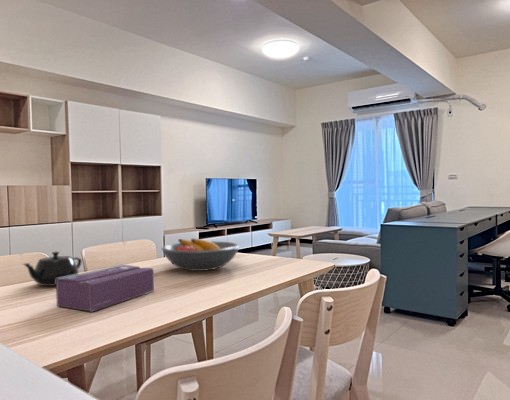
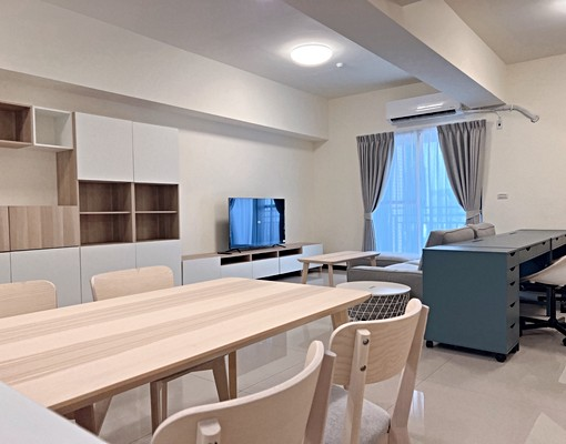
- teapot [22,251,83,287]
- tissue box [55,264,155,312]
- fruit bowl [161,238,241,272]
